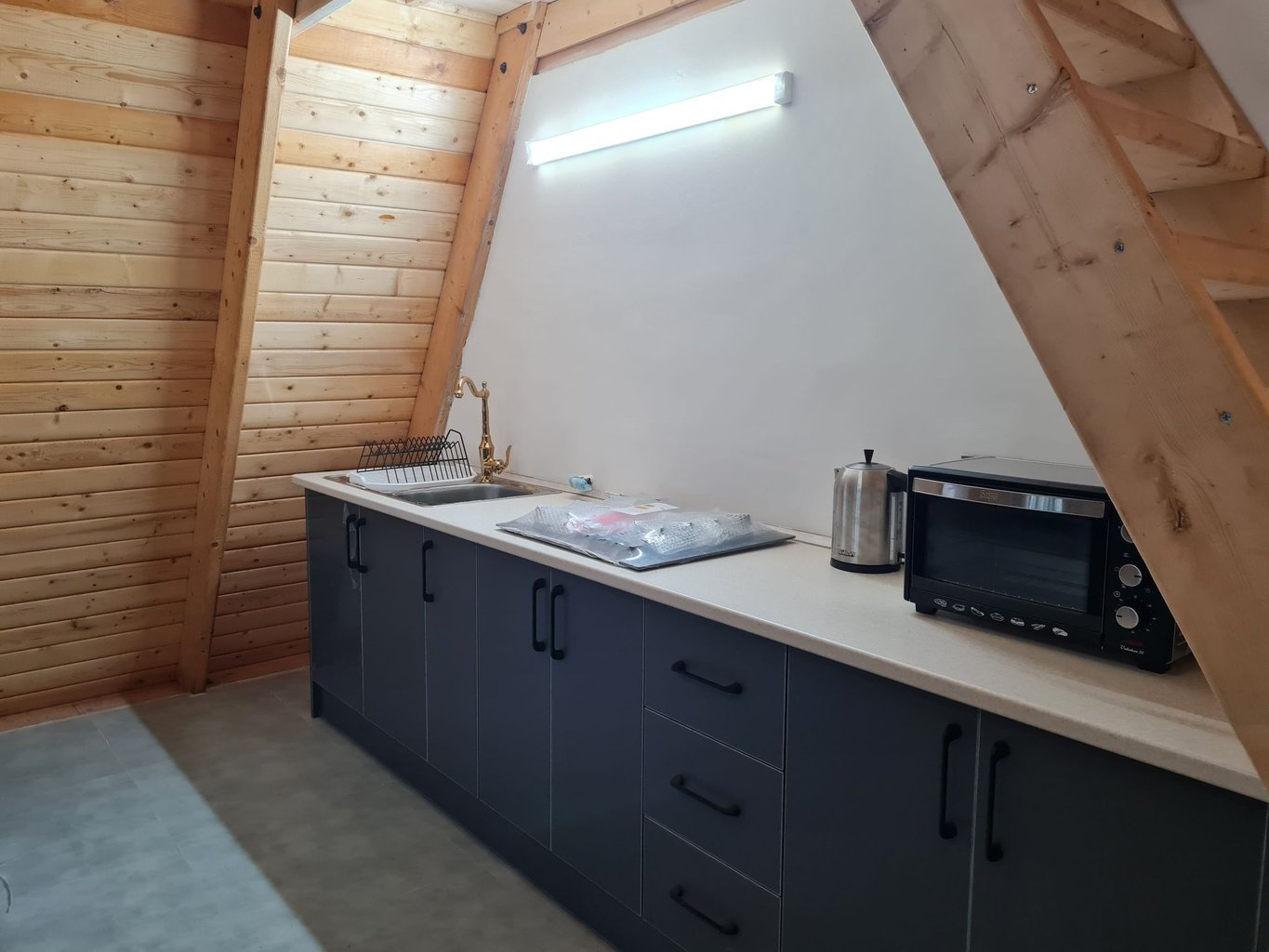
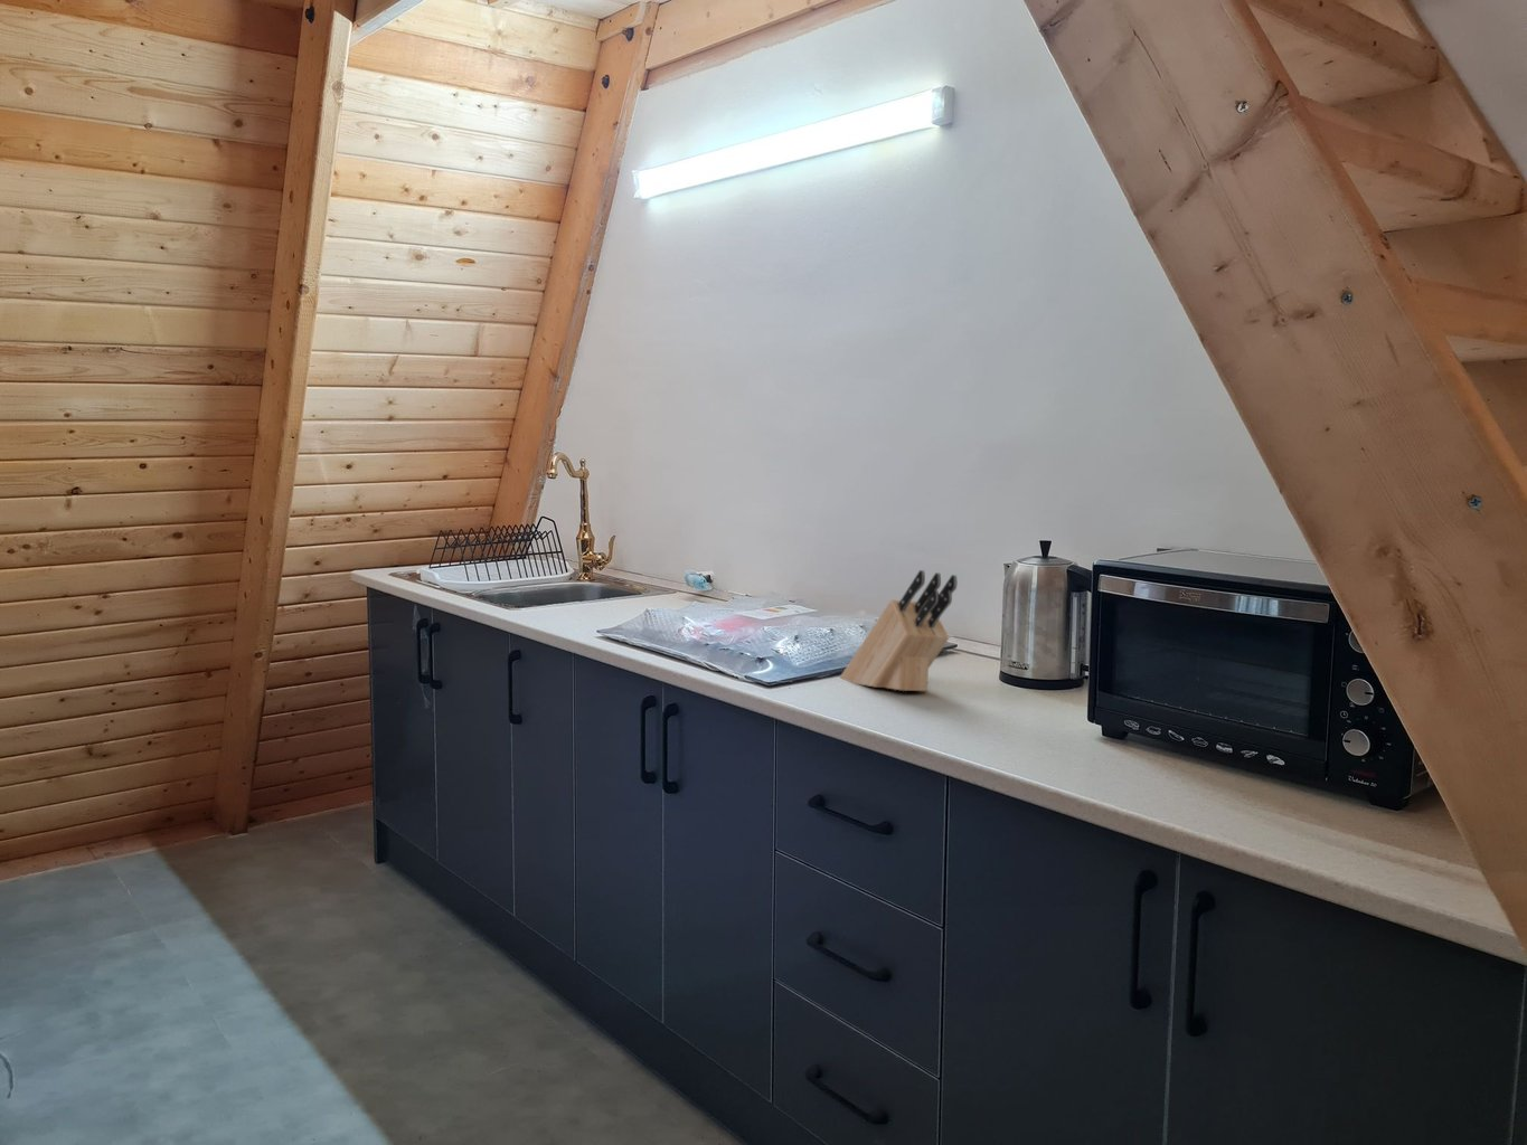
+ knife block [839,569,958,692]
